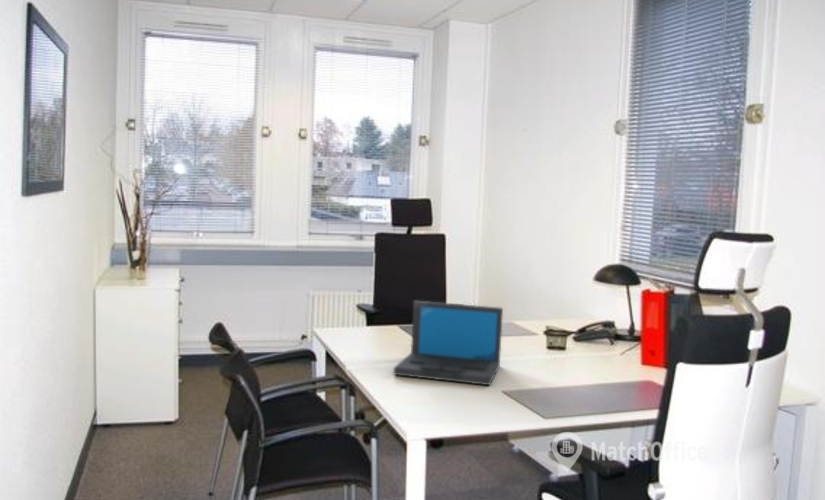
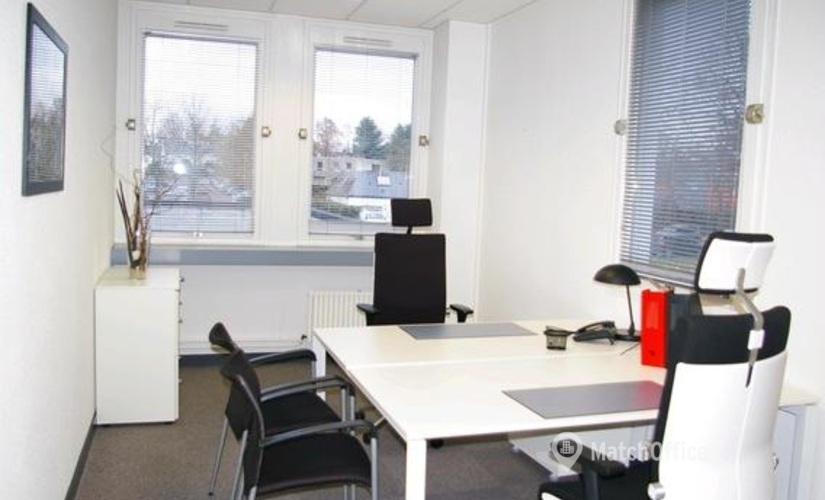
- laptop [393,300,504,386]
